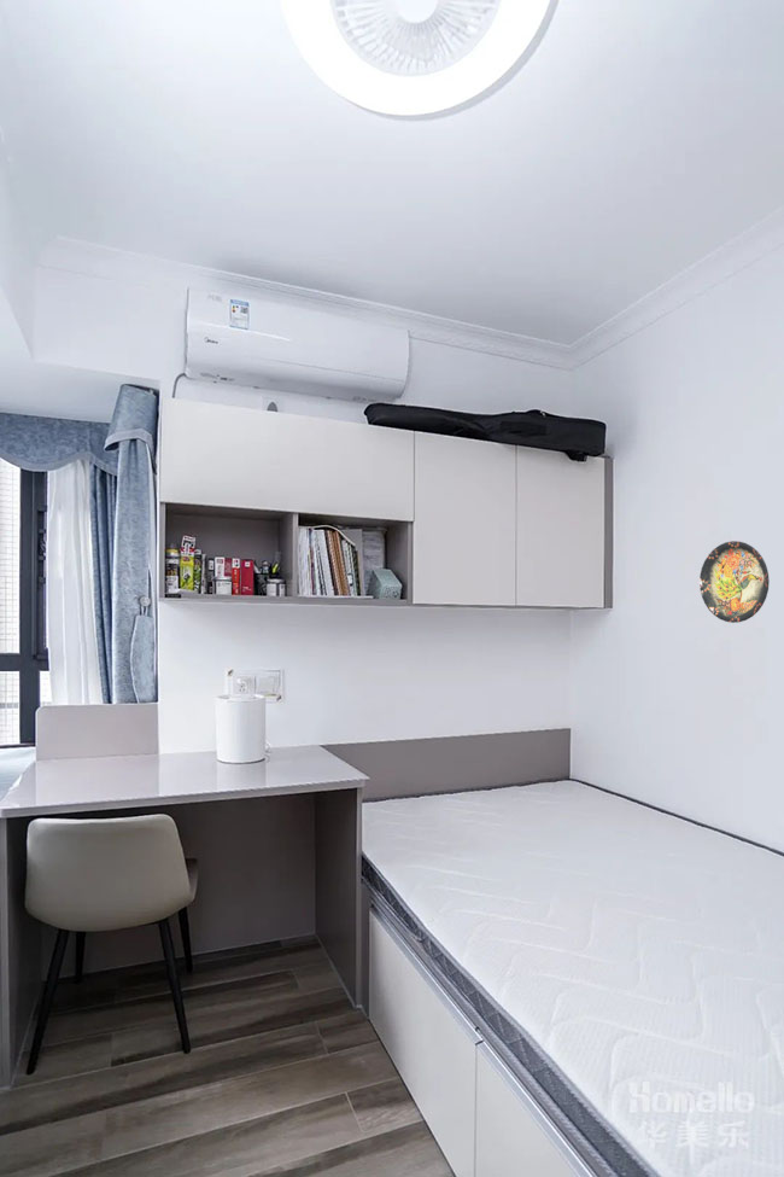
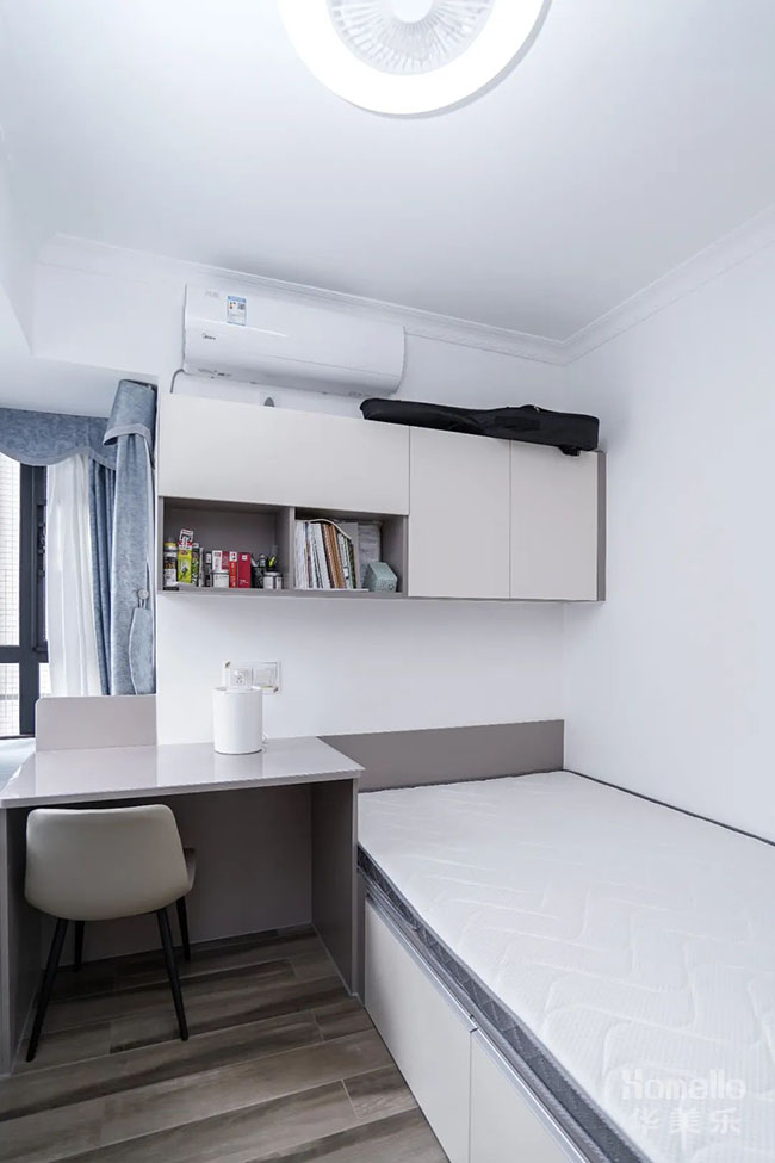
- decorative plate [698,540,771,624]
